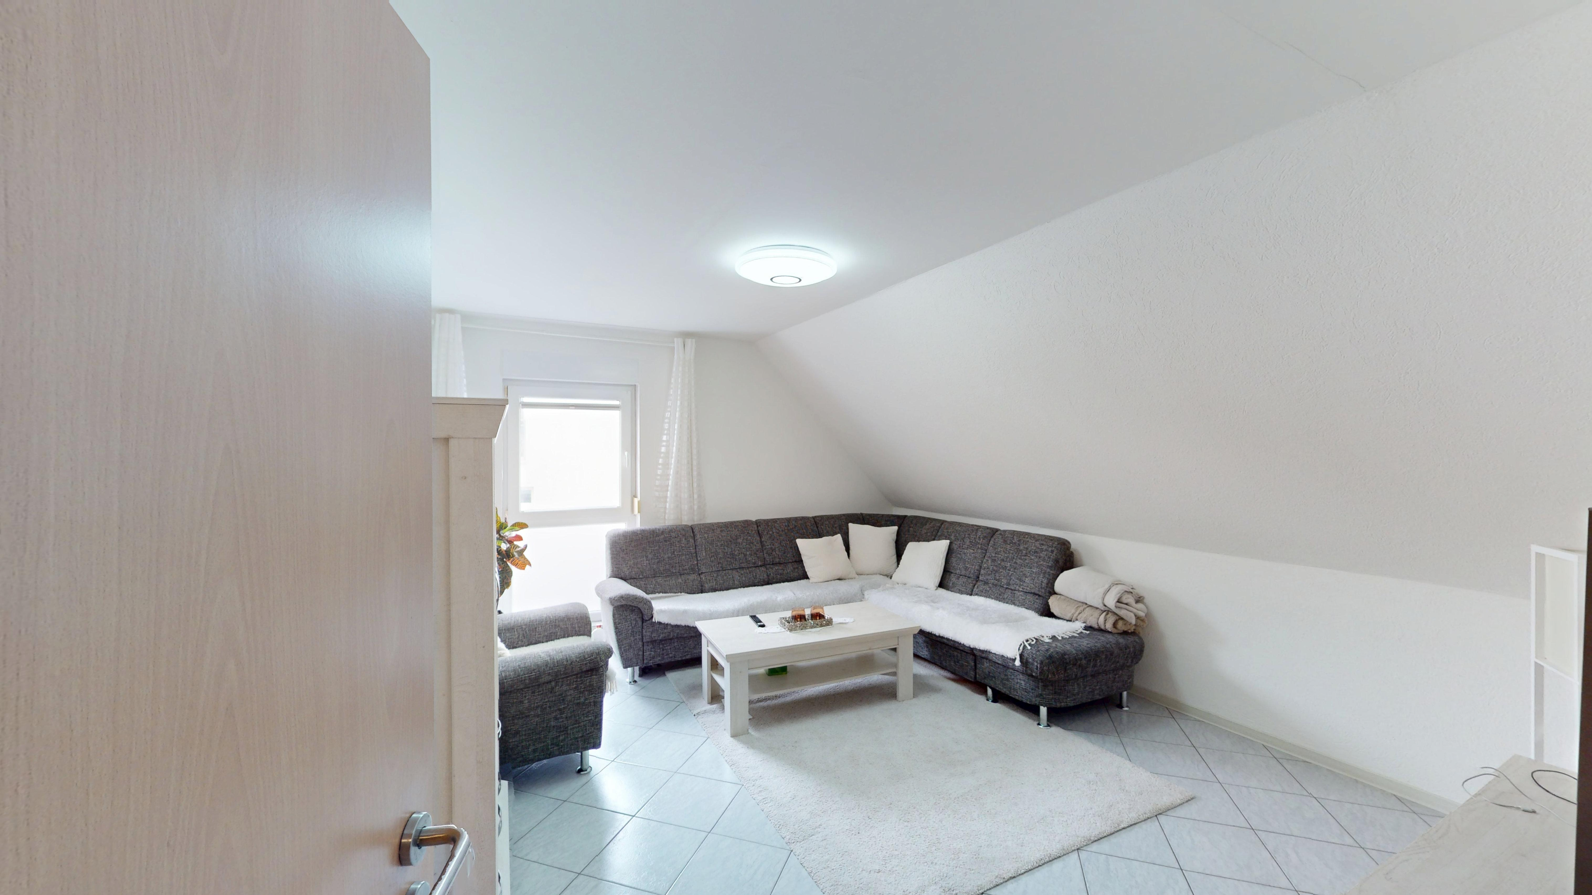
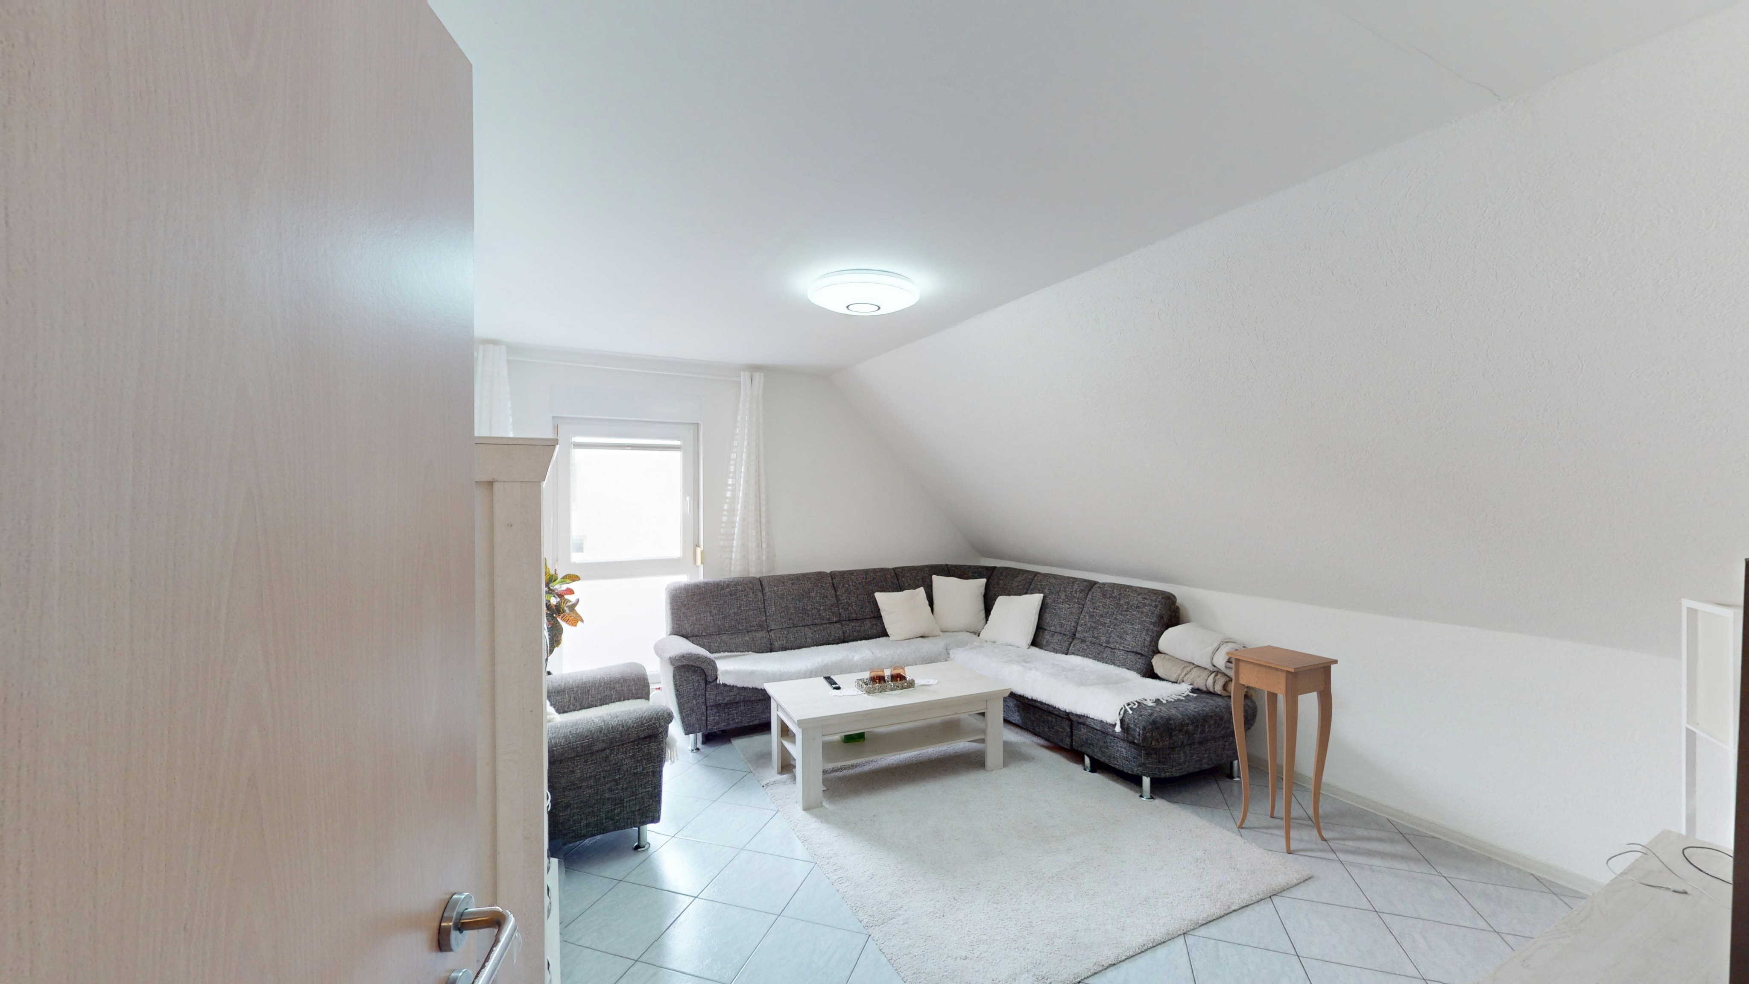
+ side table [1226,645,1338,854]
